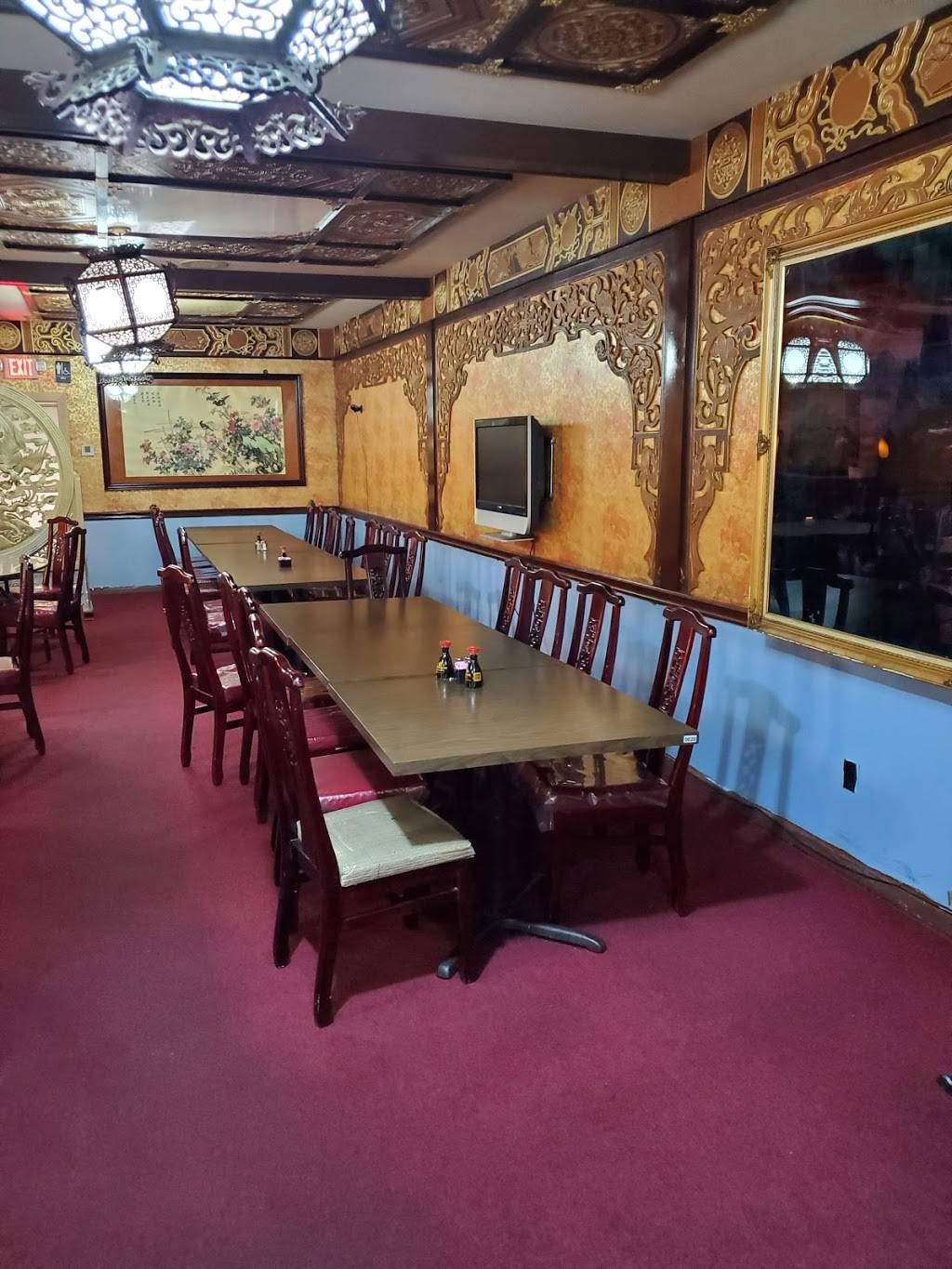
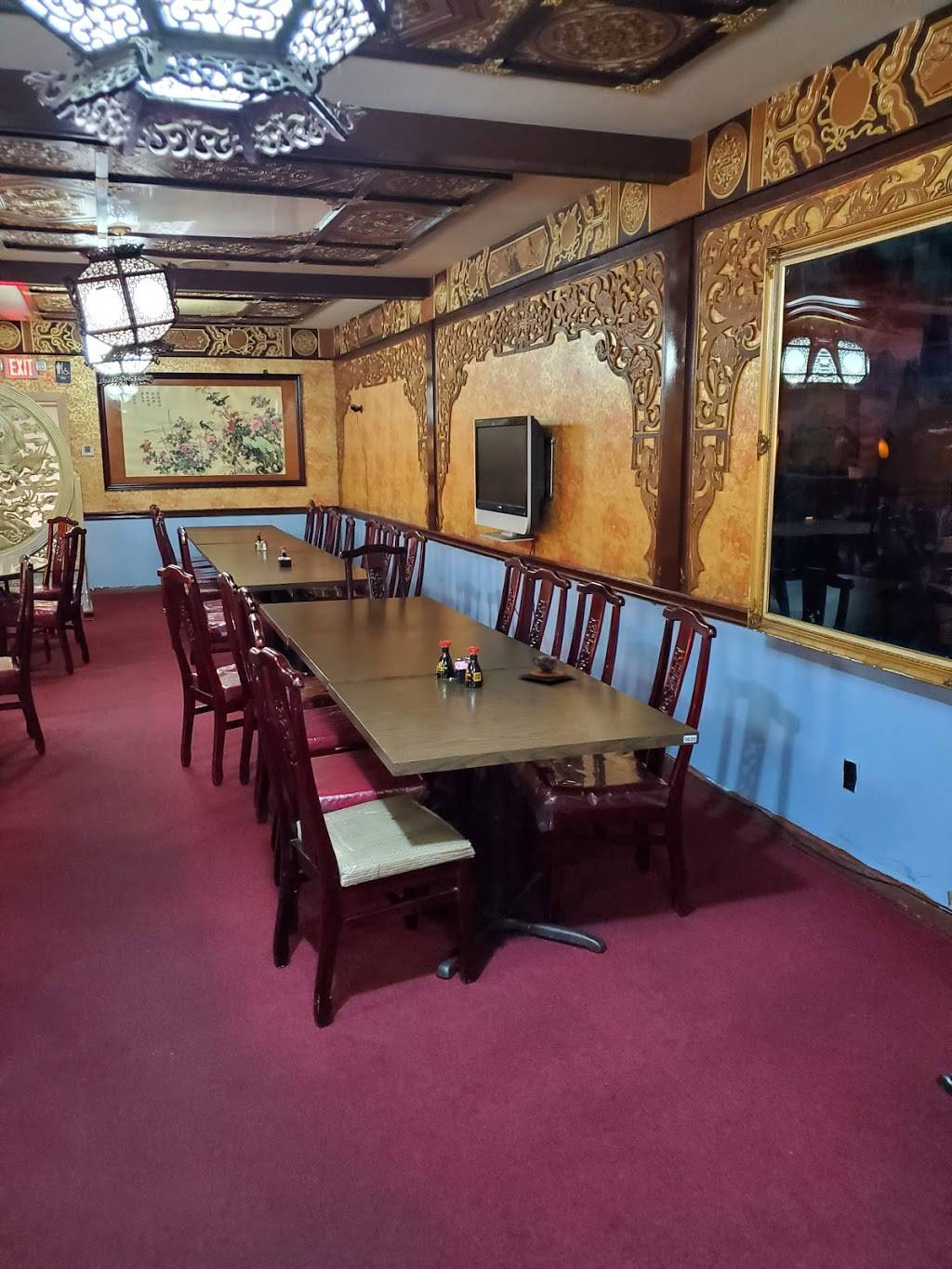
+ teacup [518,655,576,682]
